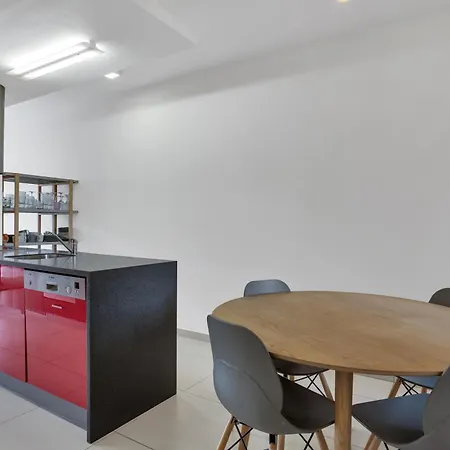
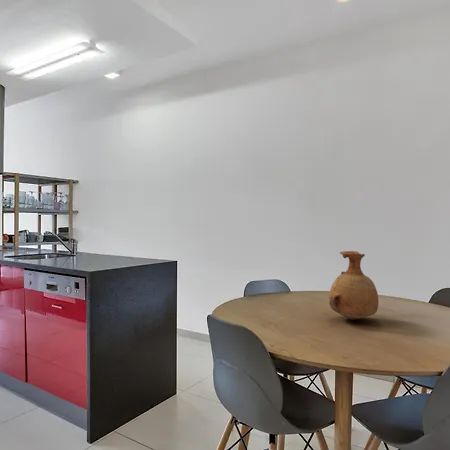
+ vase [328,250,379,321]
